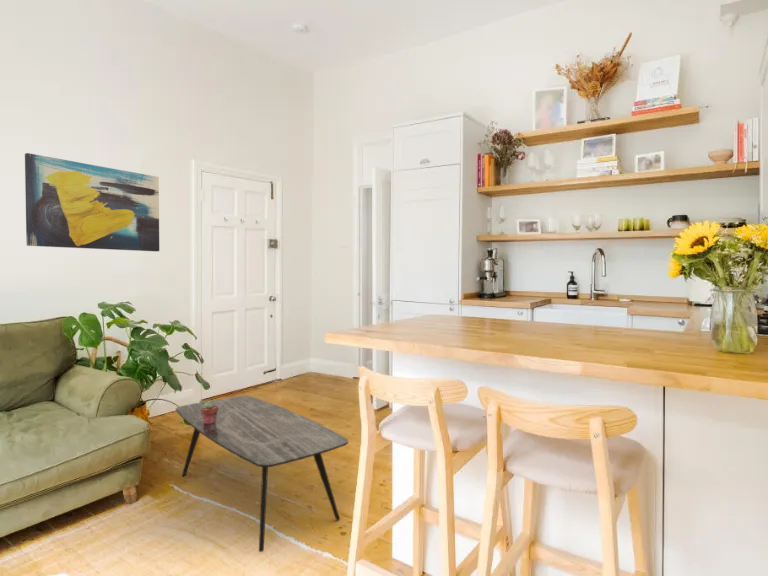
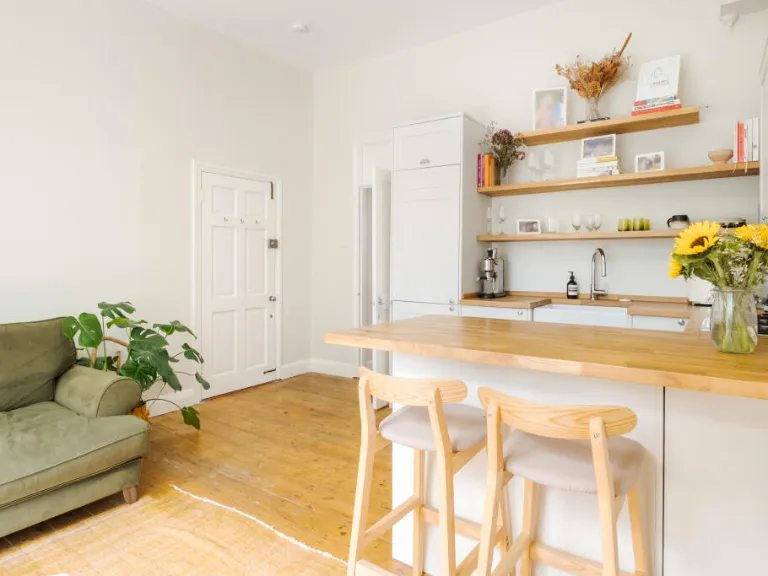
- coffee table [175,395,349,553]
- potted succulent [201,401,218,424]
- wall art [24,152,160,252]
